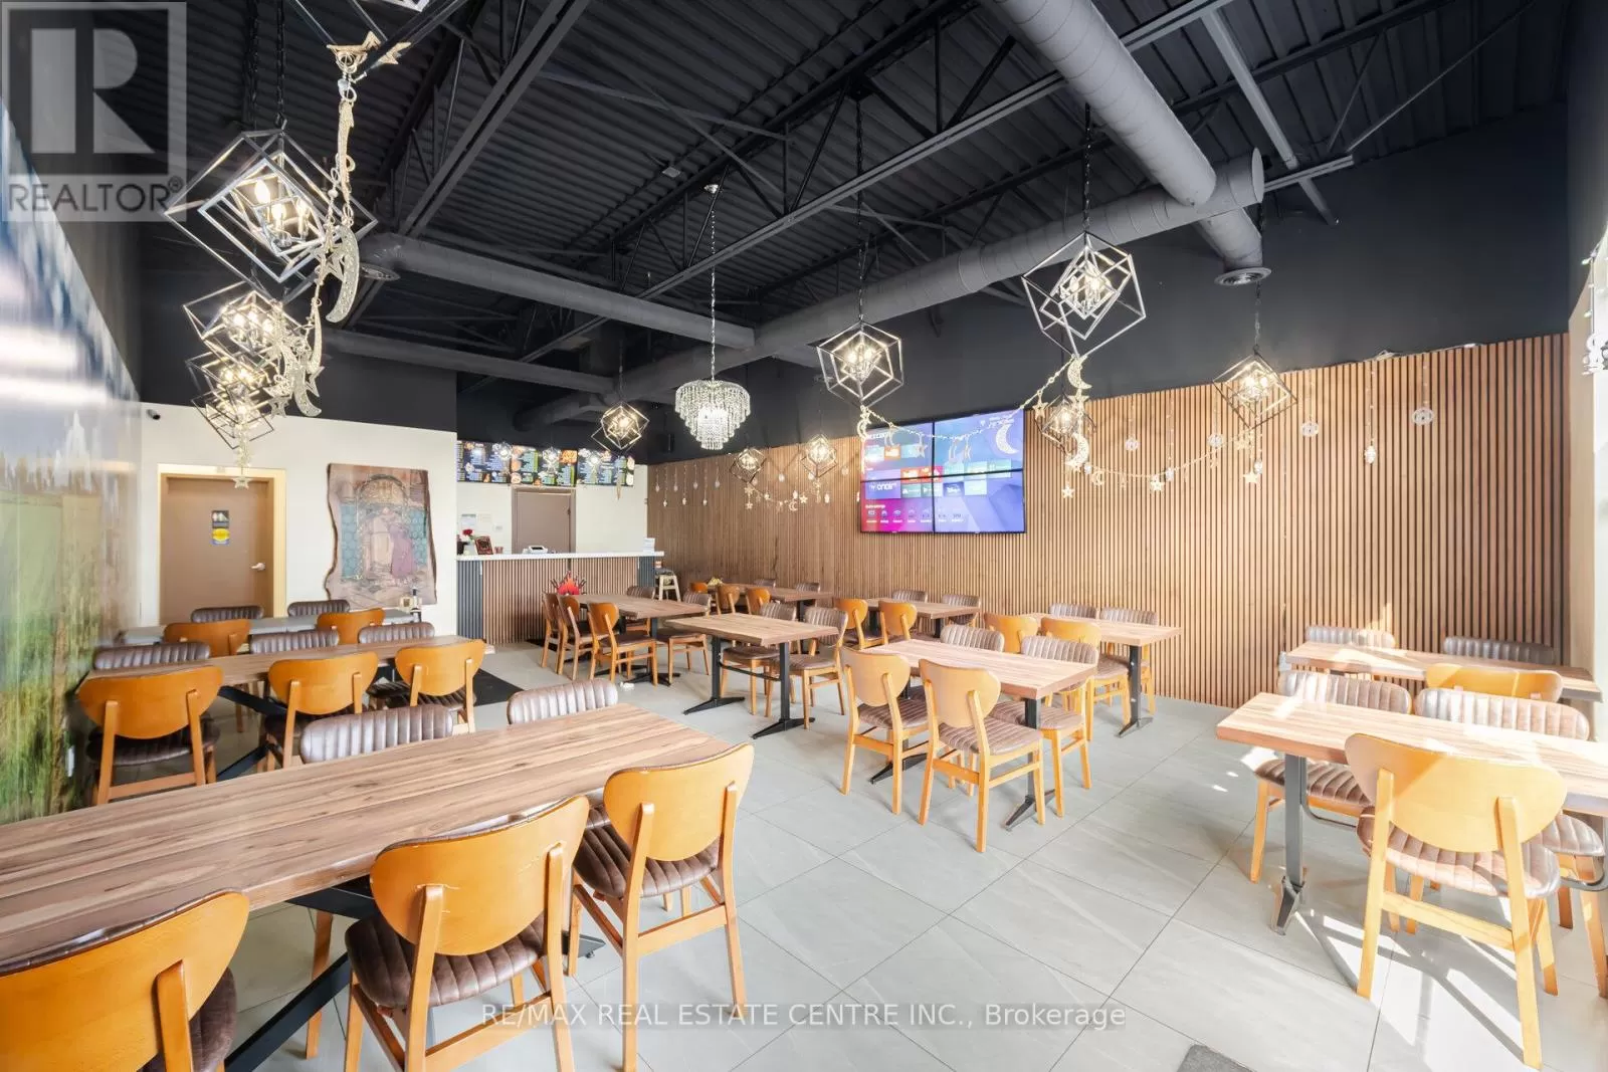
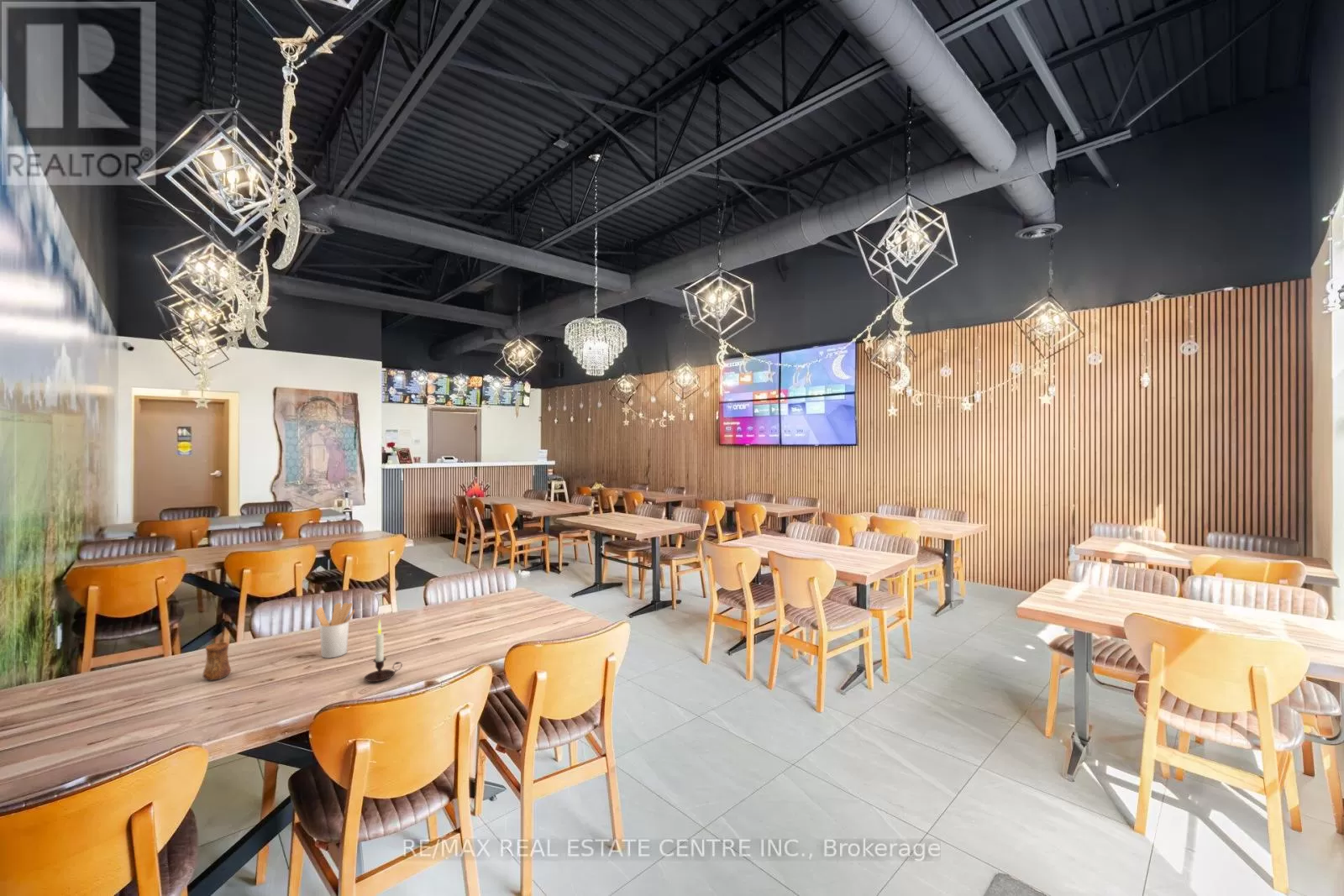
+ utensil holder [315,601,356,659]
+ candle [363,619,403,683]
+ cup [202,642,232,682]
